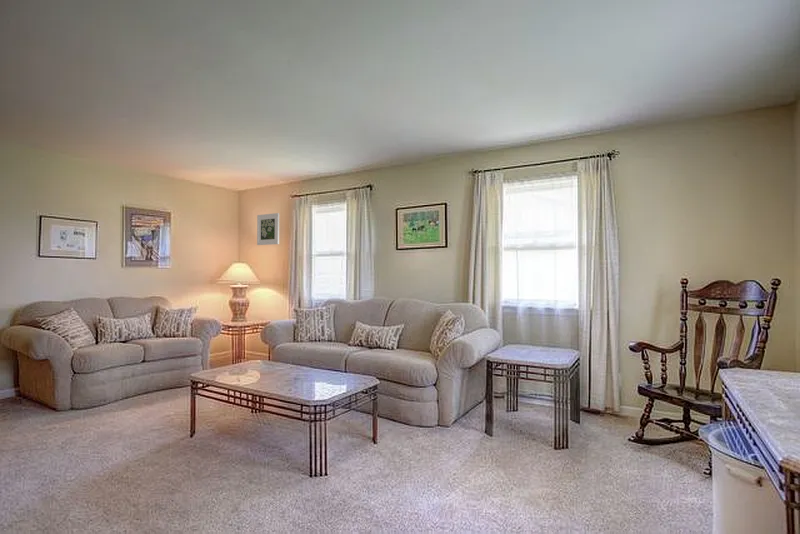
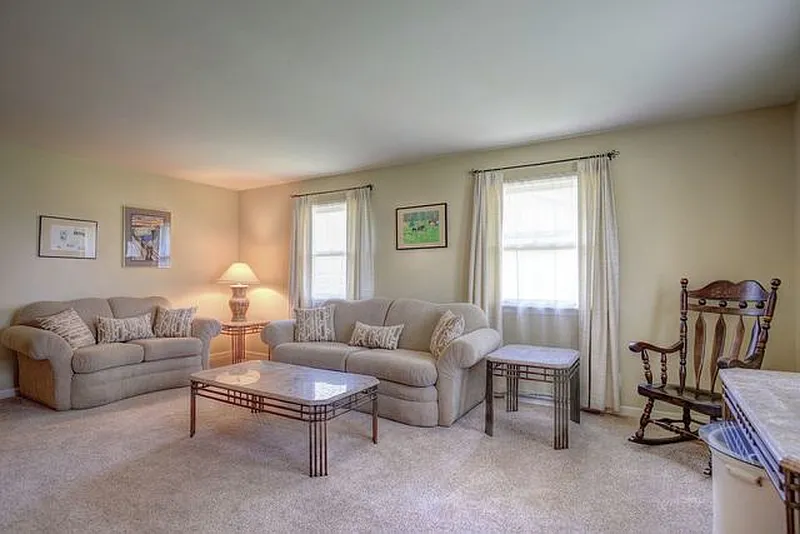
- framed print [256,212,280,246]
